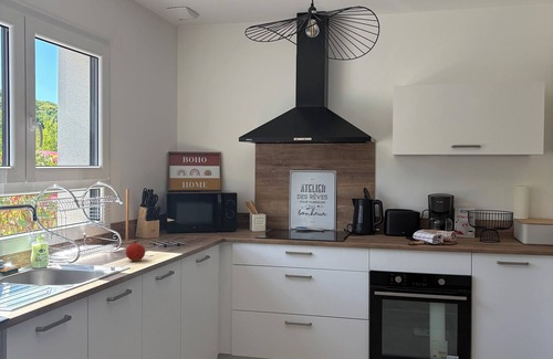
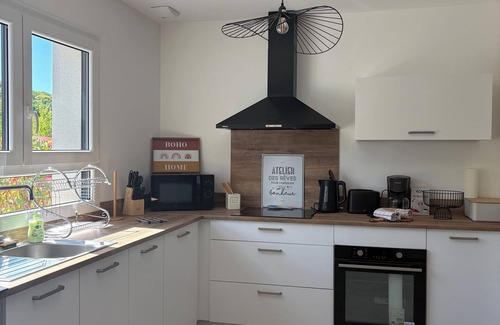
- fruit [125,240,146,262]
